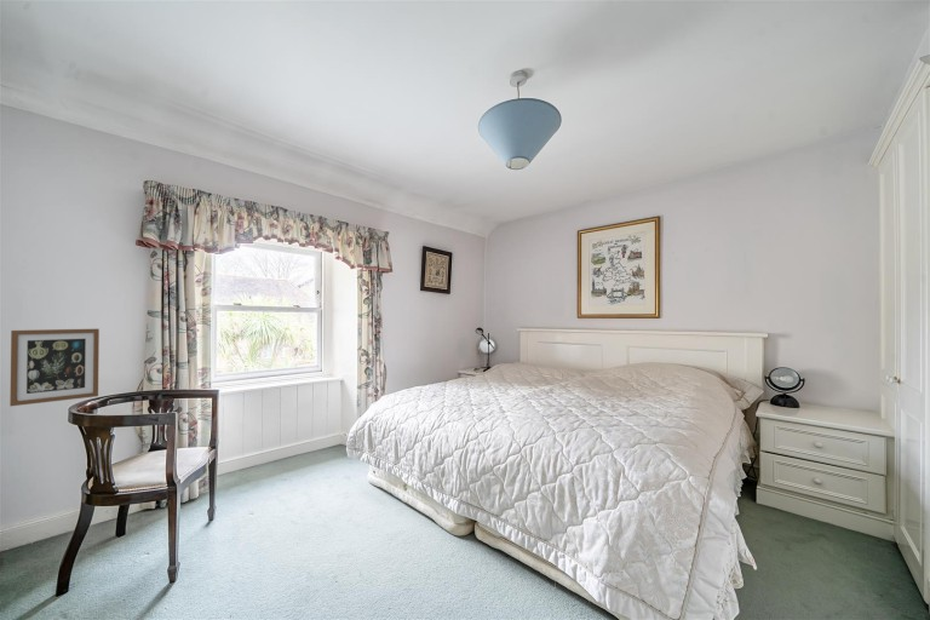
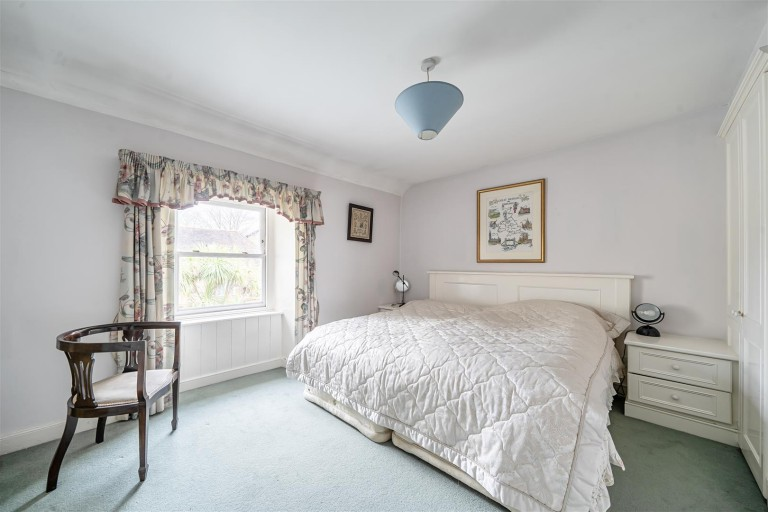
- wall art [8,327,101,407]
